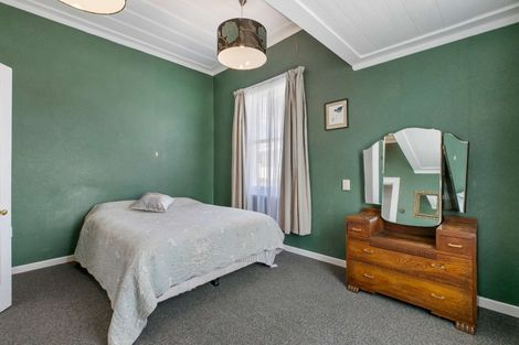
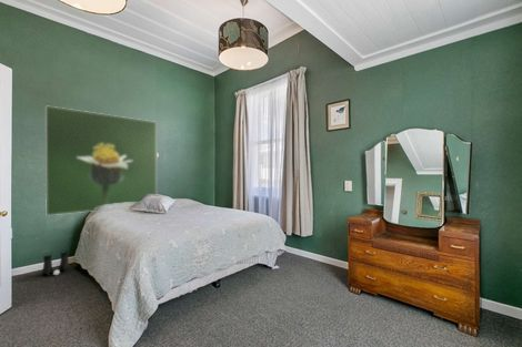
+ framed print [44,104,158,216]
+ boots [41,251,70,276]
